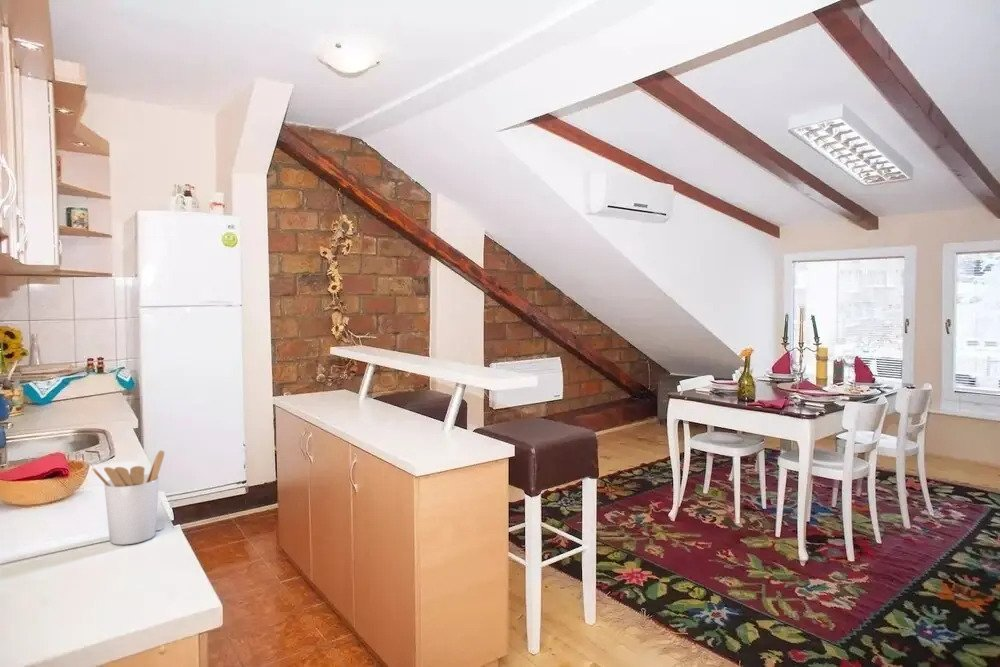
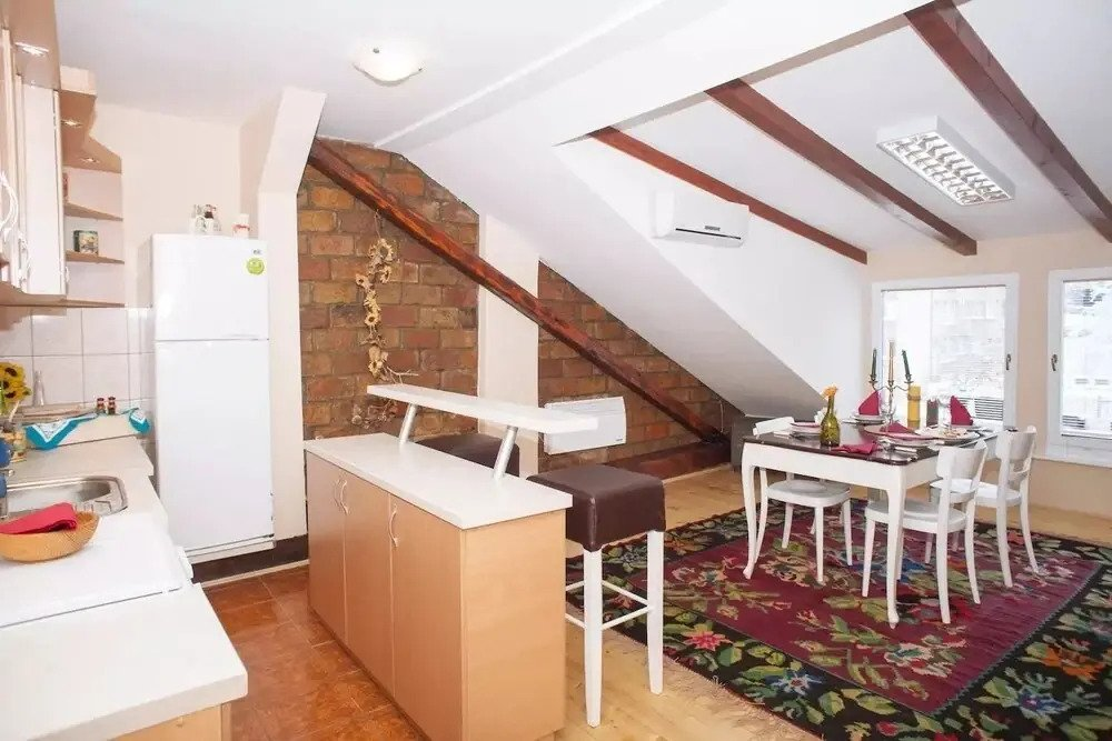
- utensil holder [91,449,165,546]
